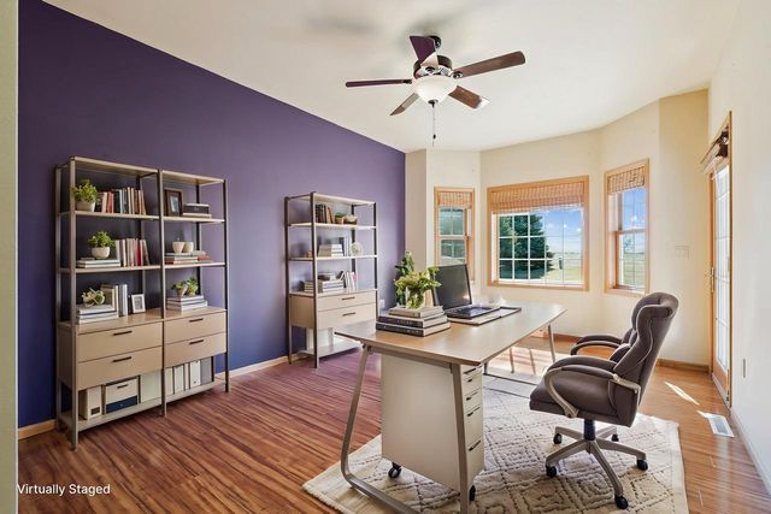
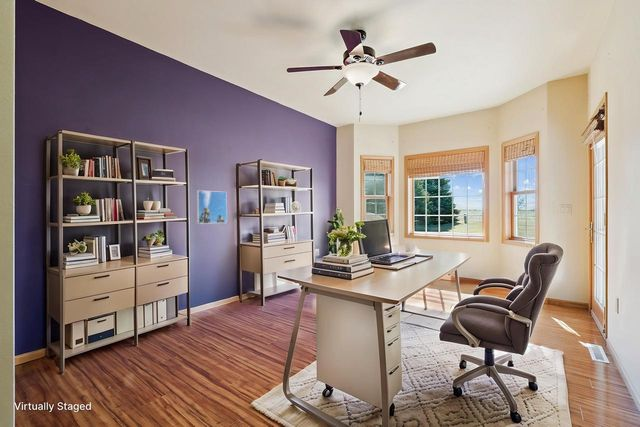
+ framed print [196,189,228,225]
